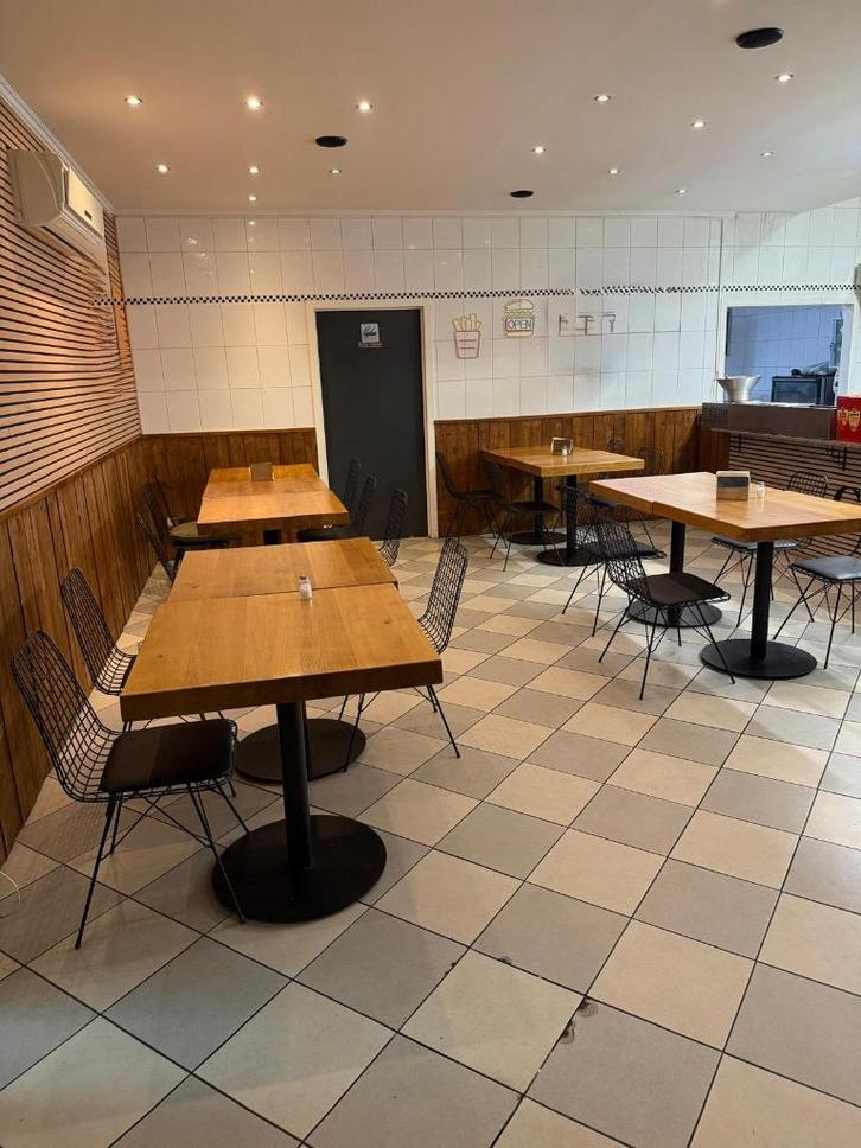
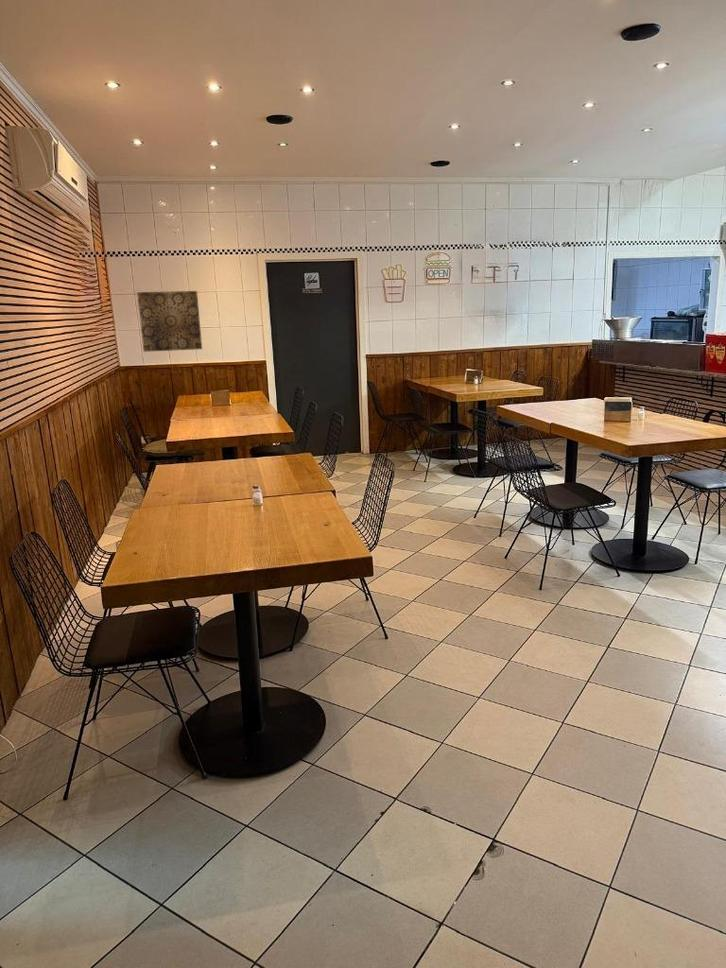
+ wall art [136,290,203,353]
